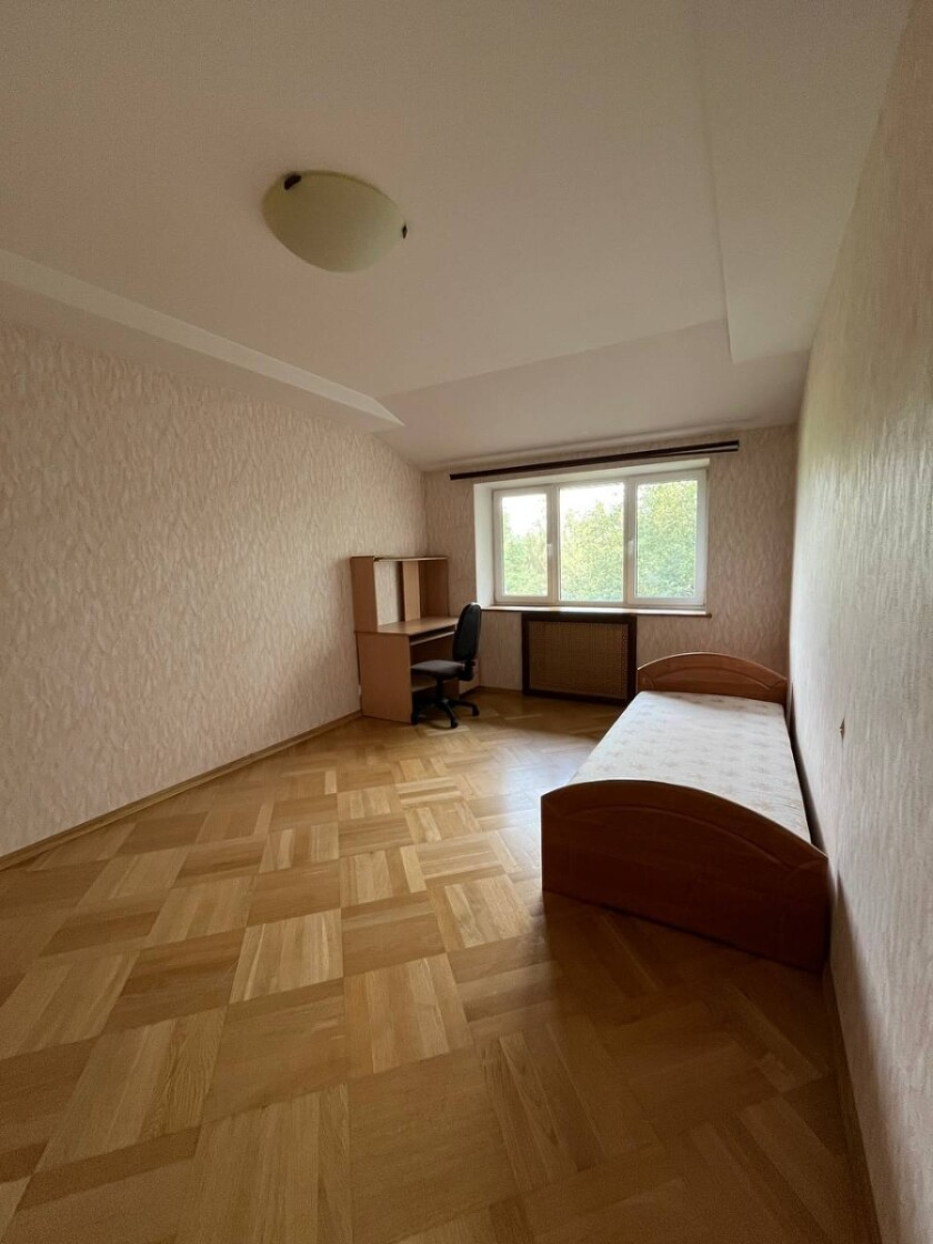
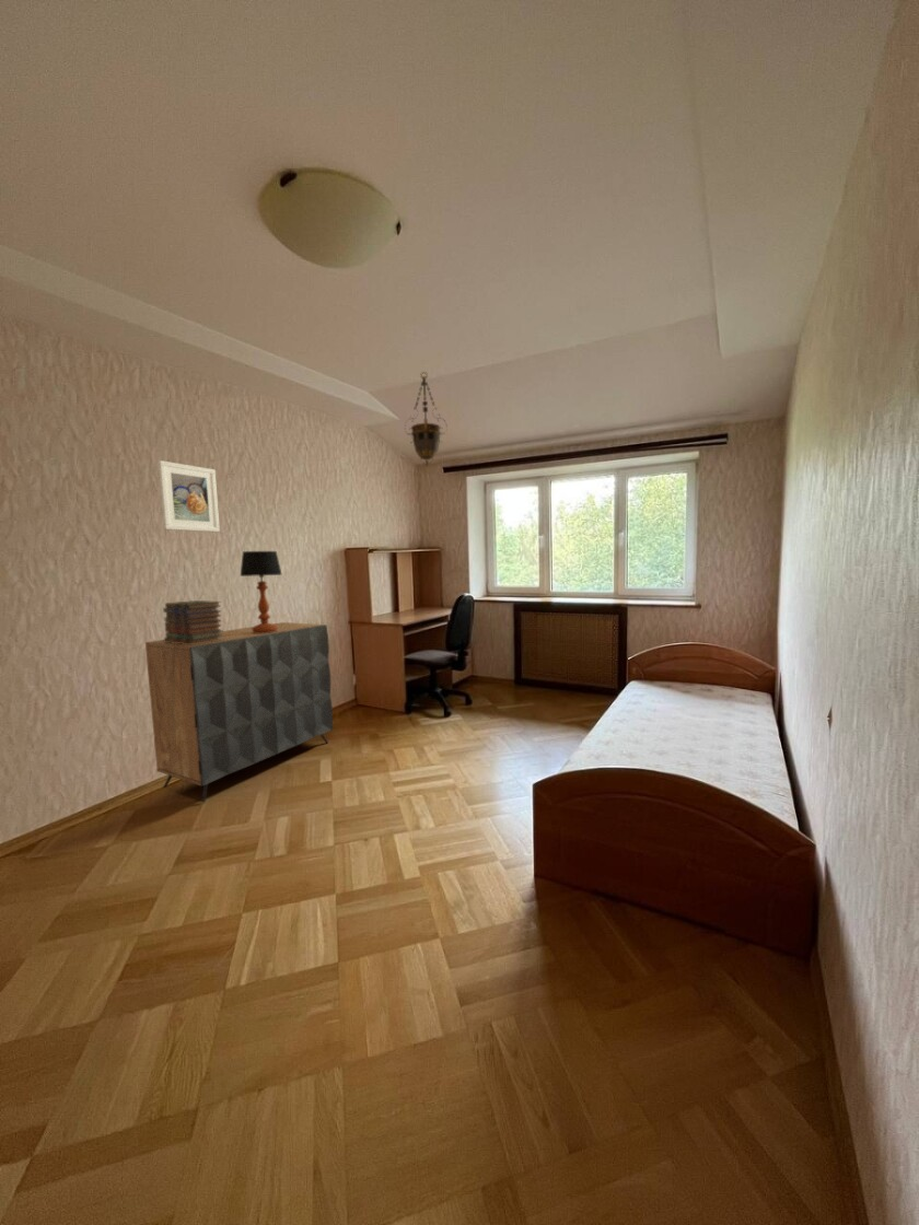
+ hanging lantern [404,371,449,468]
+ book stack [162,599,224,644]
+ table lamp [239,550,283,633]
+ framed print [156,459,221,533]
+ dresser [144,621,334,803]
